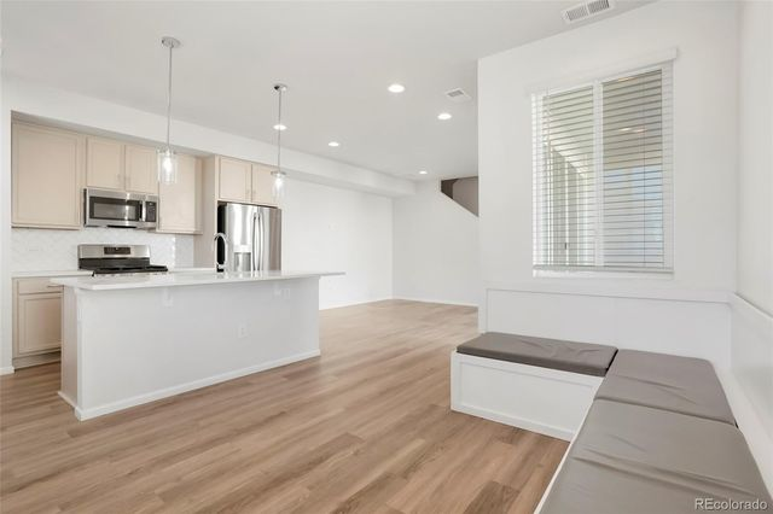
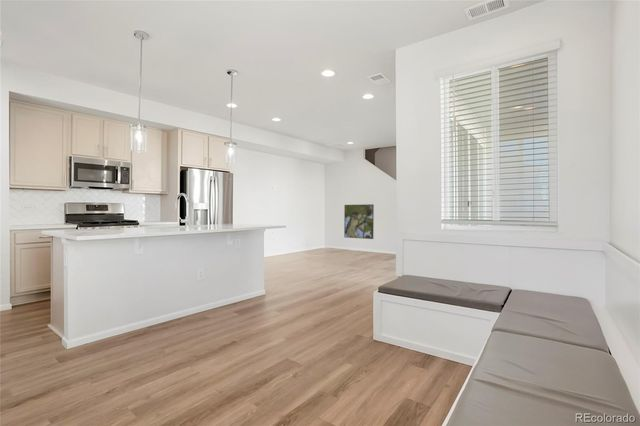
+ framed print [343,203,375,240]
